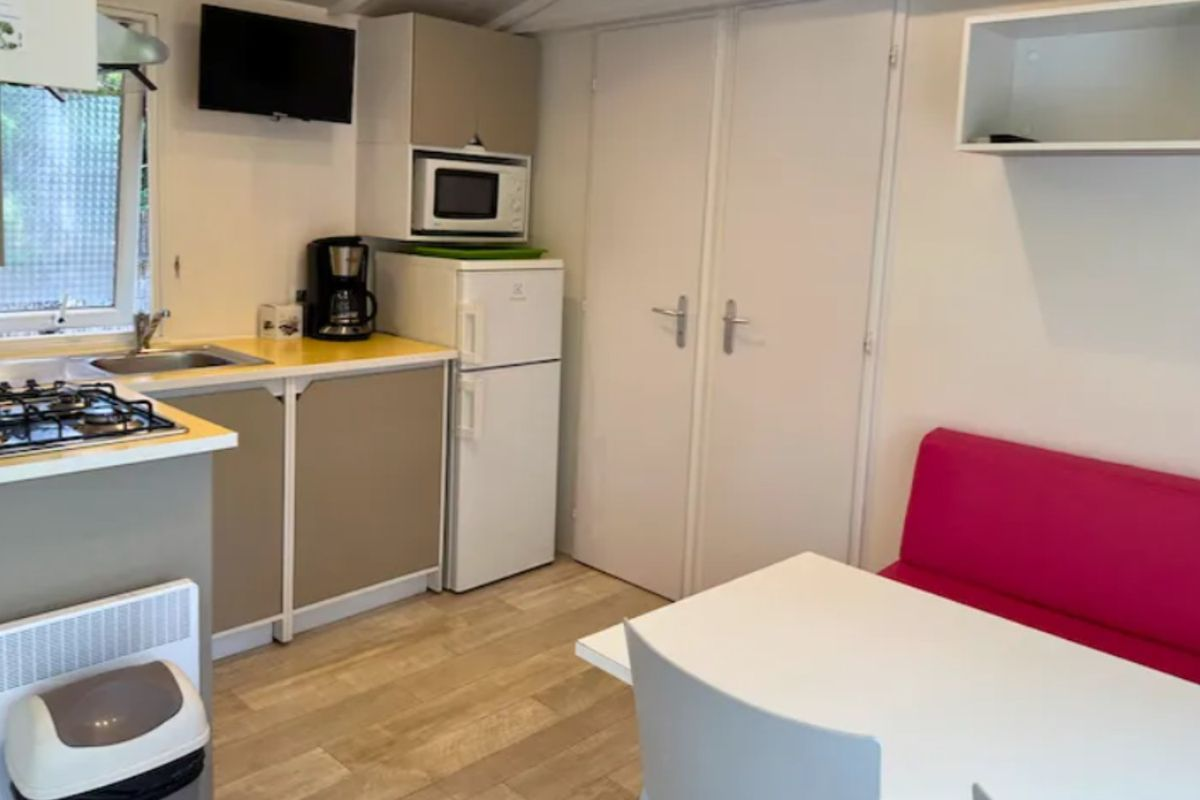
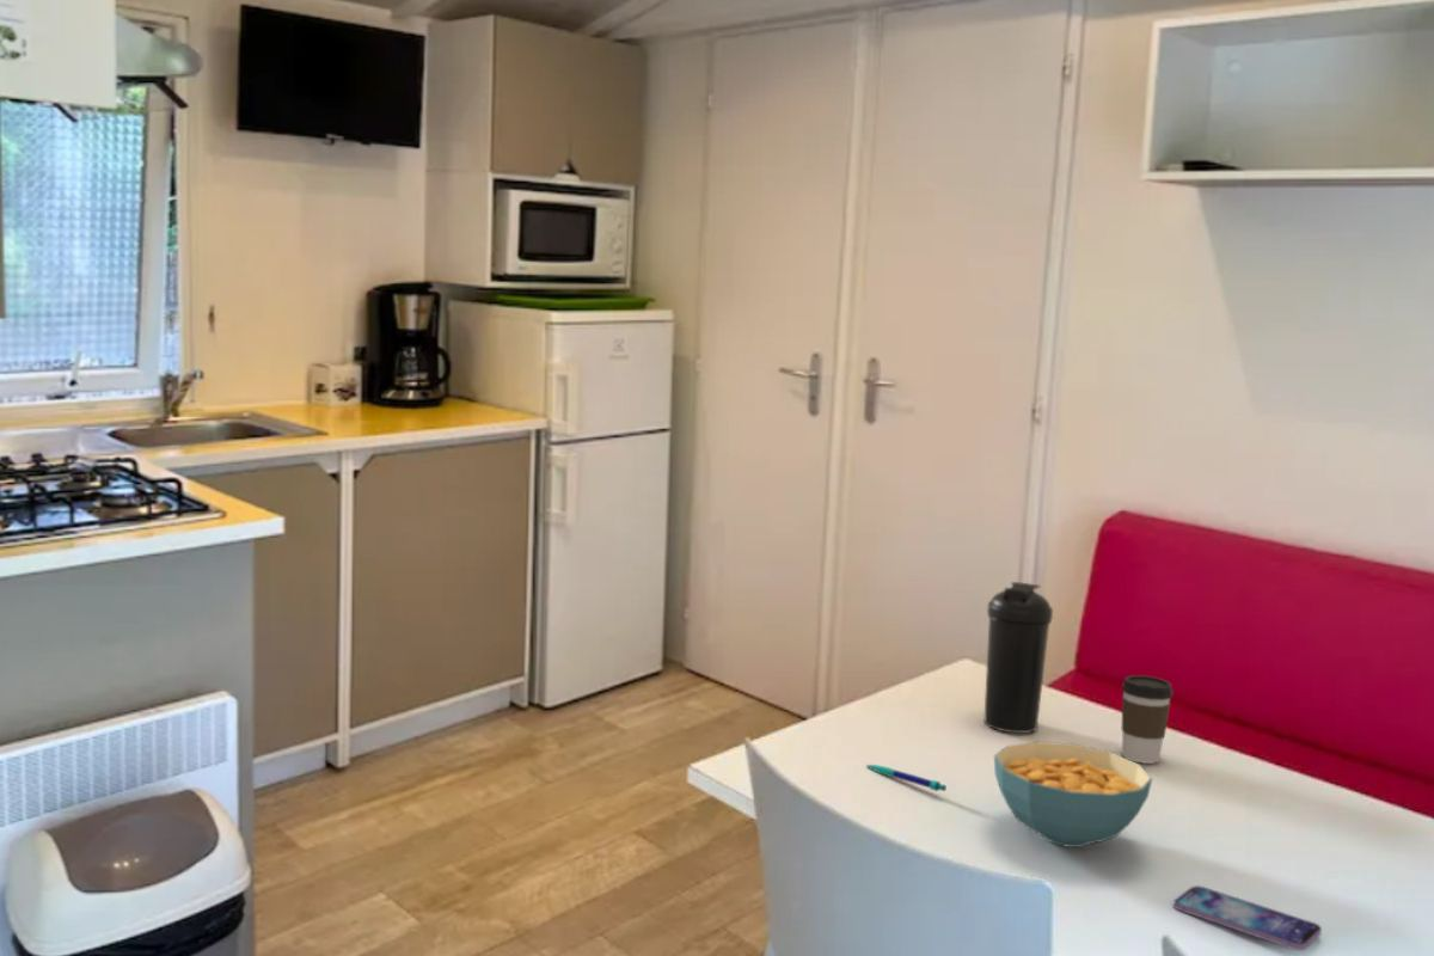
+ pen [864,764,948,792]
+ water bottle [982,581,1054,734]
+ coffee cup [1120,674,1175,765]
+ smartphone [1172,884,1323,951]
+ cereal bowl [993,741,1153,848]
